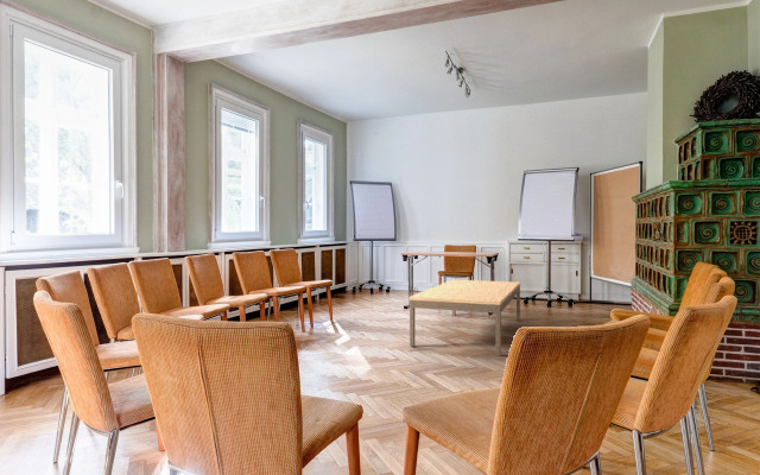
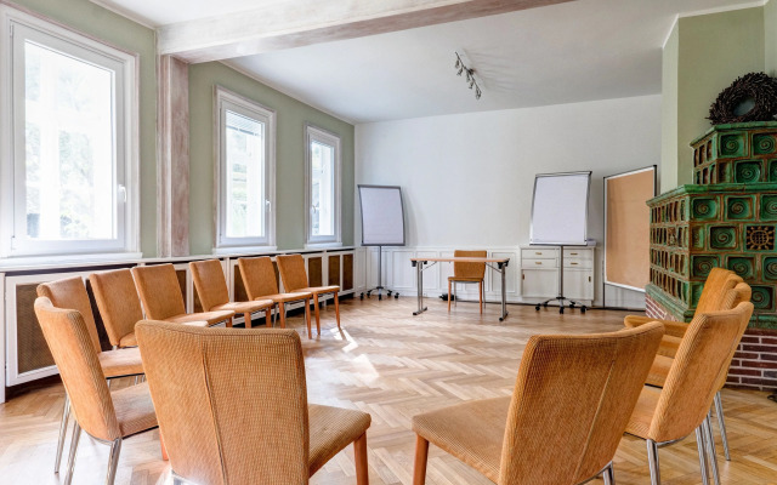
- coffee table [408,279,521,356]
